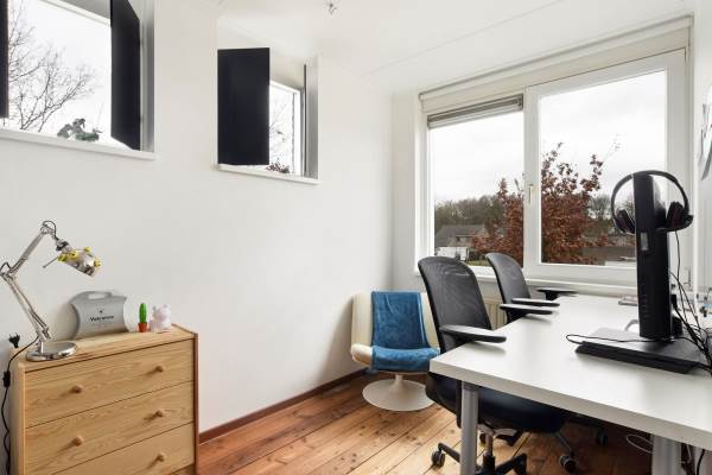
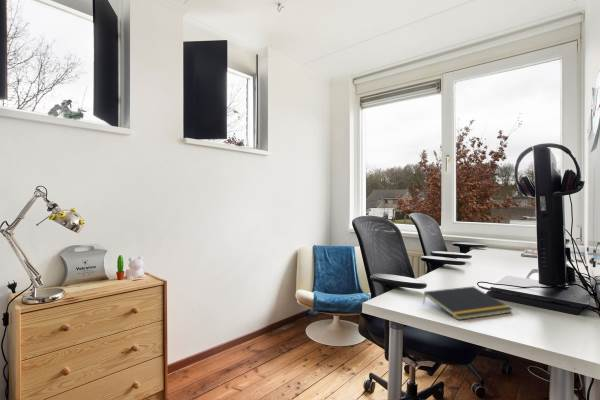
+ notepad [422,286,513,321]
